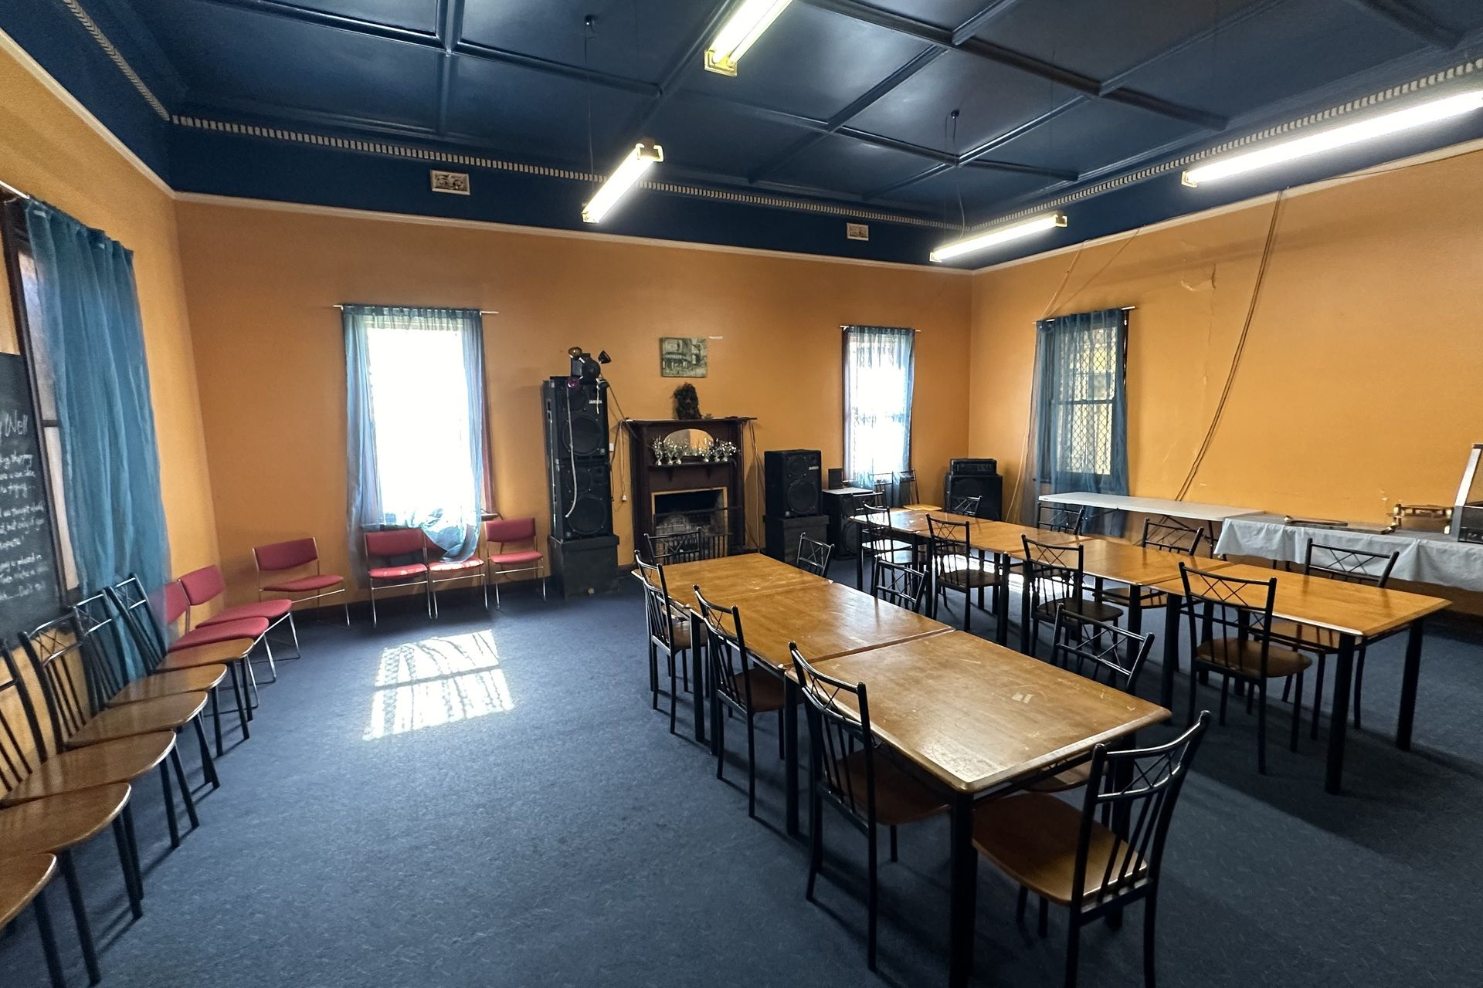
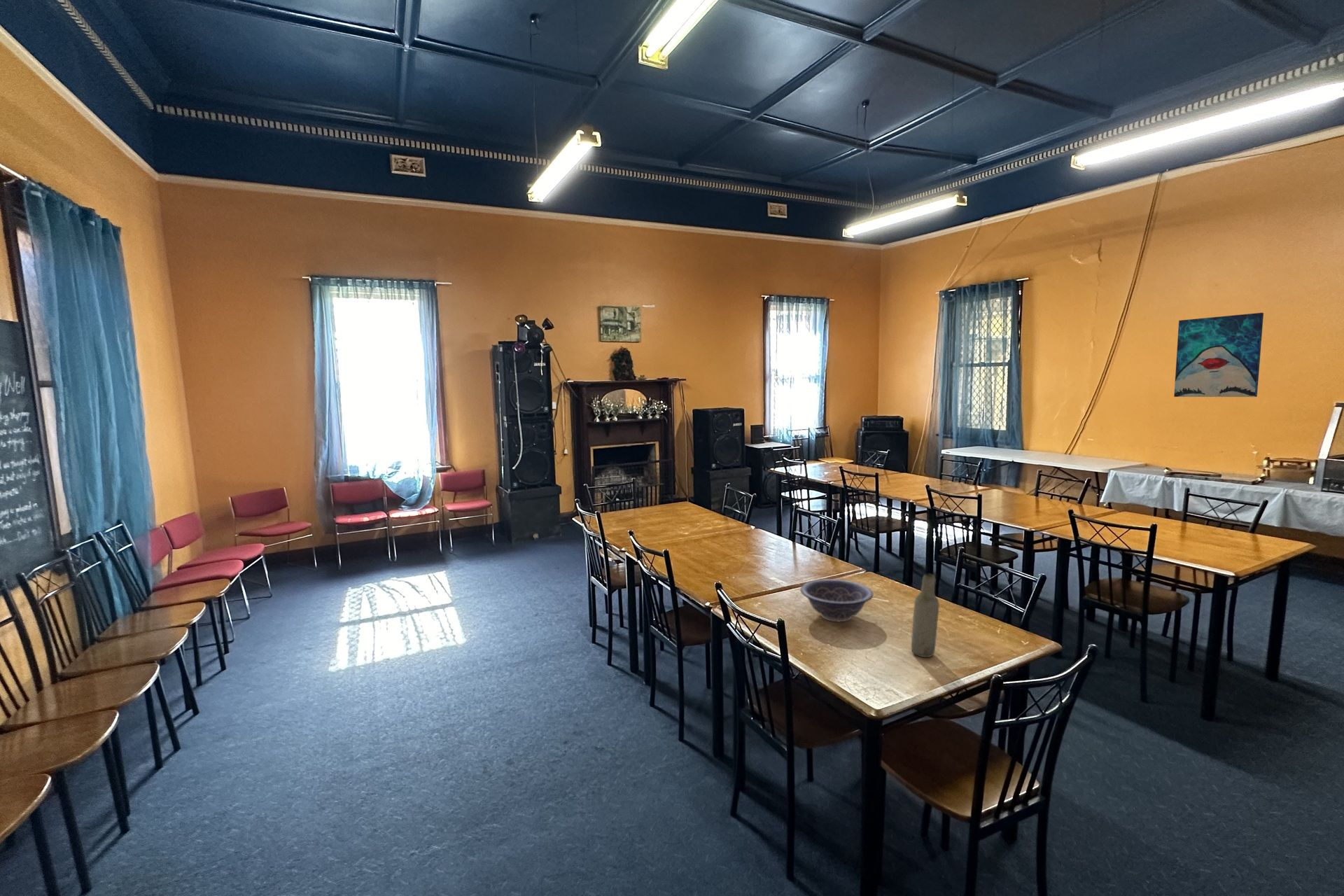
+ wall art [1173,312,1264,398]
+ decorative bowl [799,578,874,622]
+ bottle [911,573,940,658]
